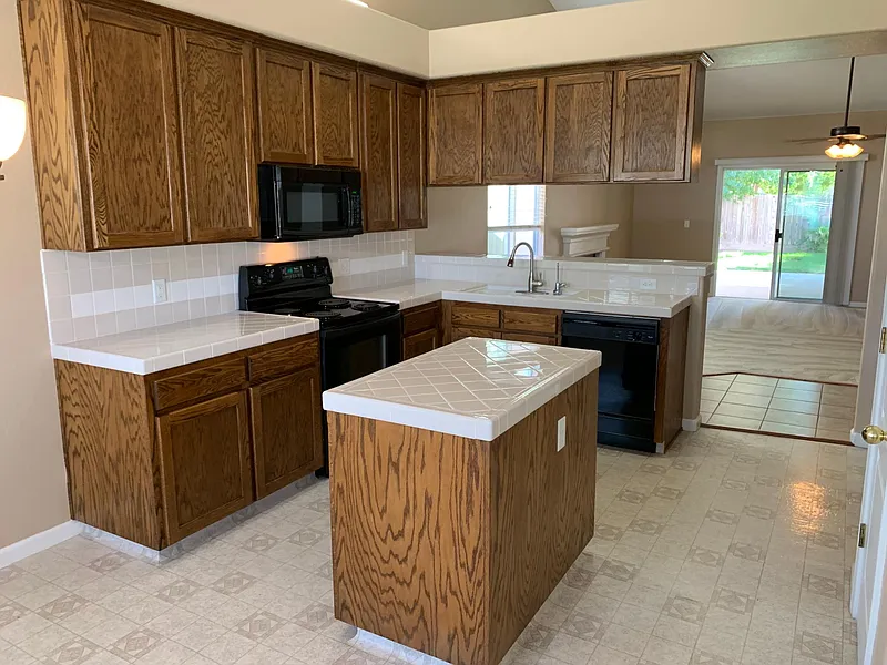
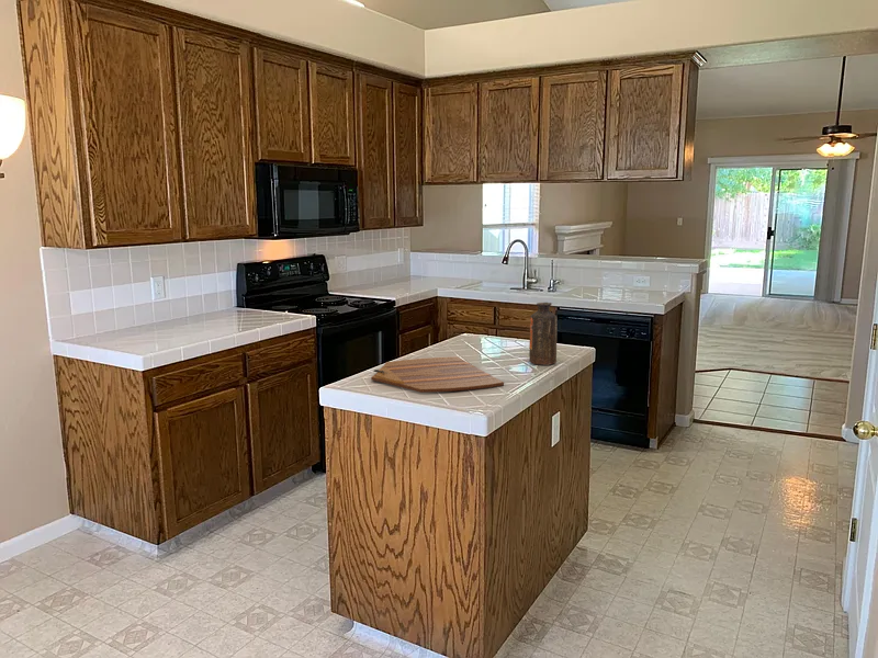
+ bottle [528,302,559,366]
+ cutting board [370,355,505,394]
